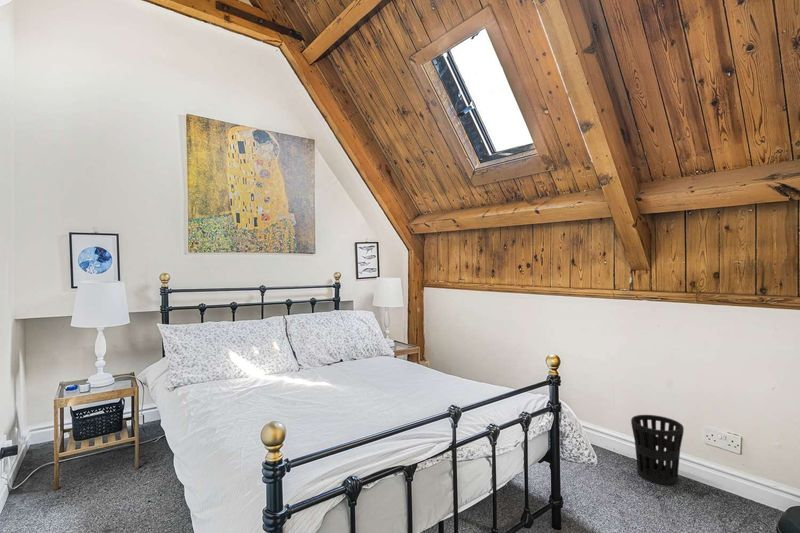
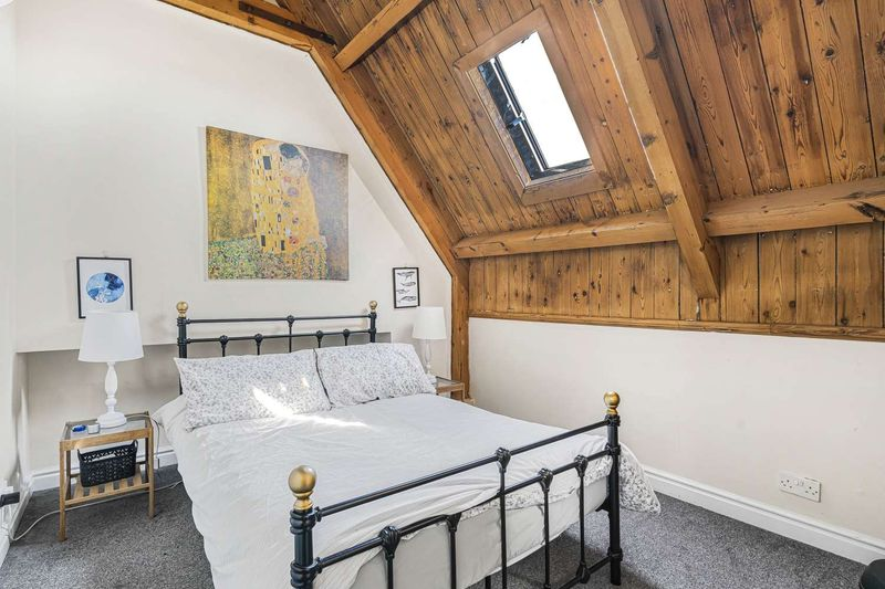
- wastebasket [630,414,685,486]
